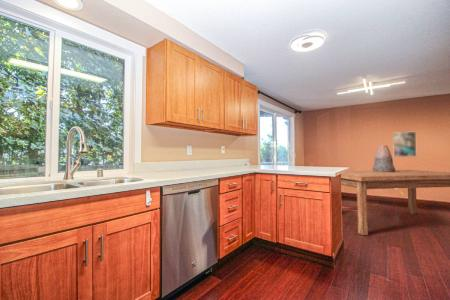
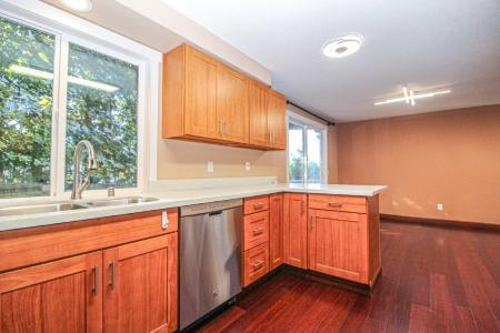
- dining table [340,169,450,236]
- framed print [392,131,418,158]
- decorative urn [372,144,396,172]
